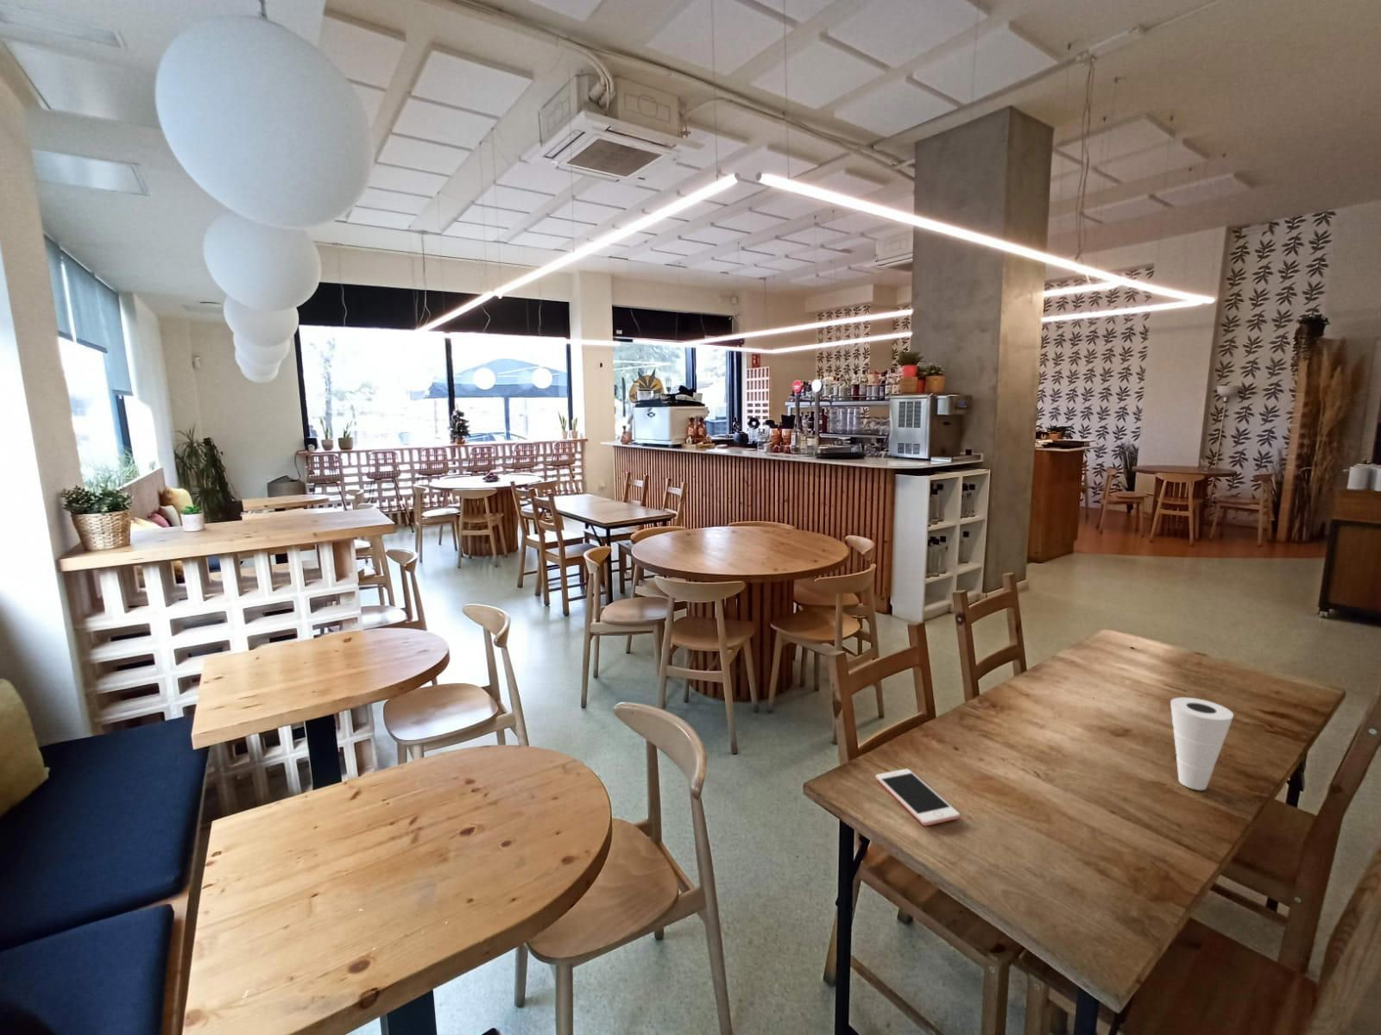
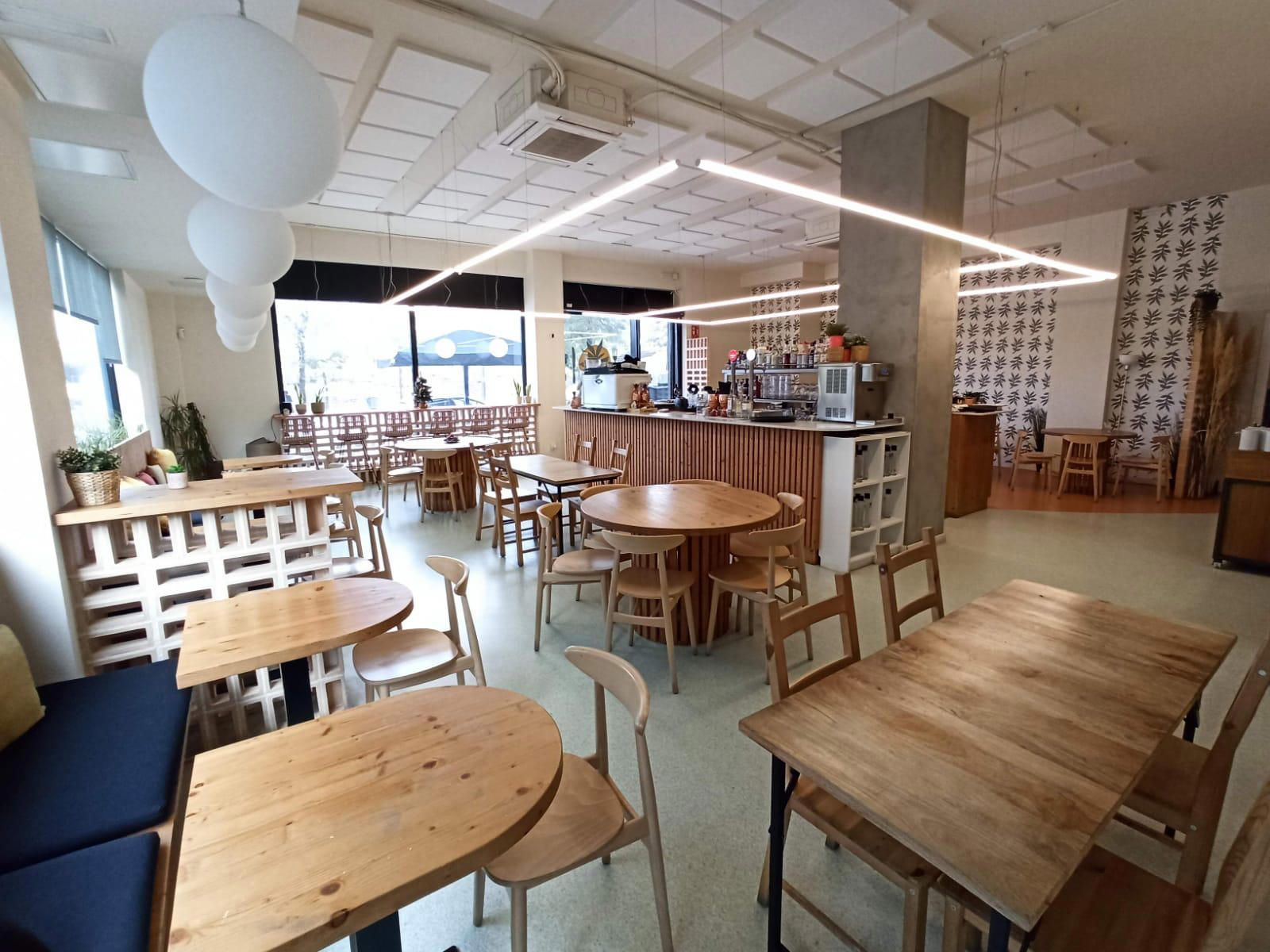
- cup [1170,697,1234,790]
- cell phone [875,769,960,826]
